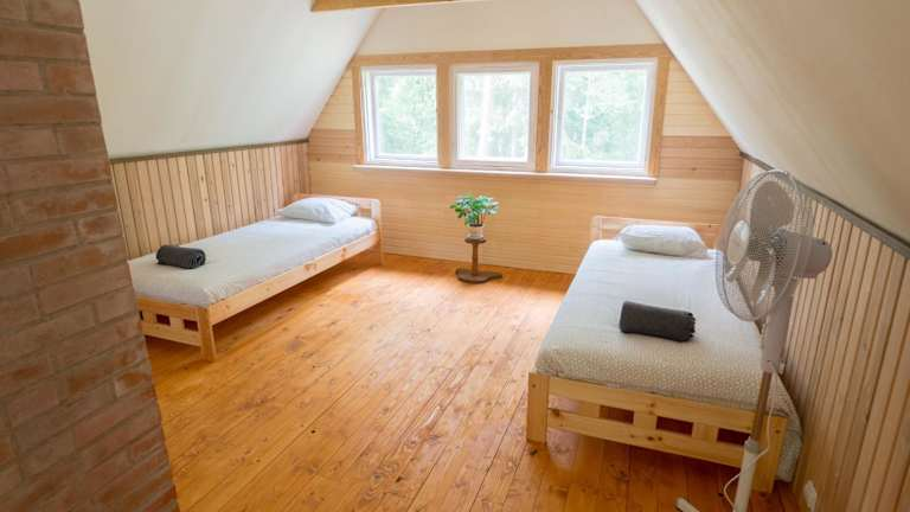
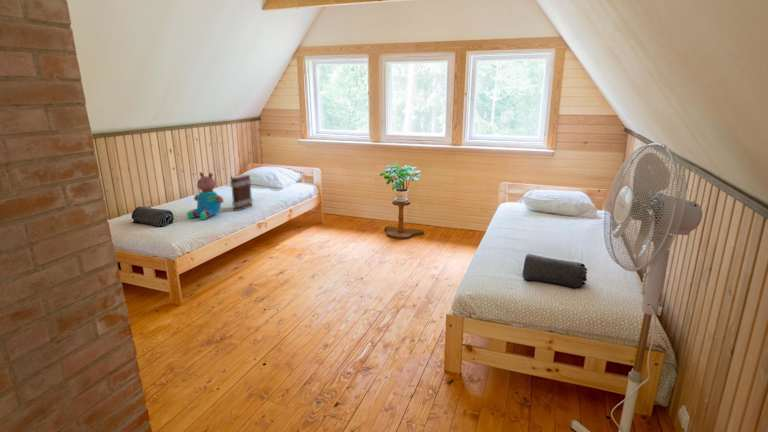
+ book [229,174,254,212]
+ teddy bear [186,171,225,221]
